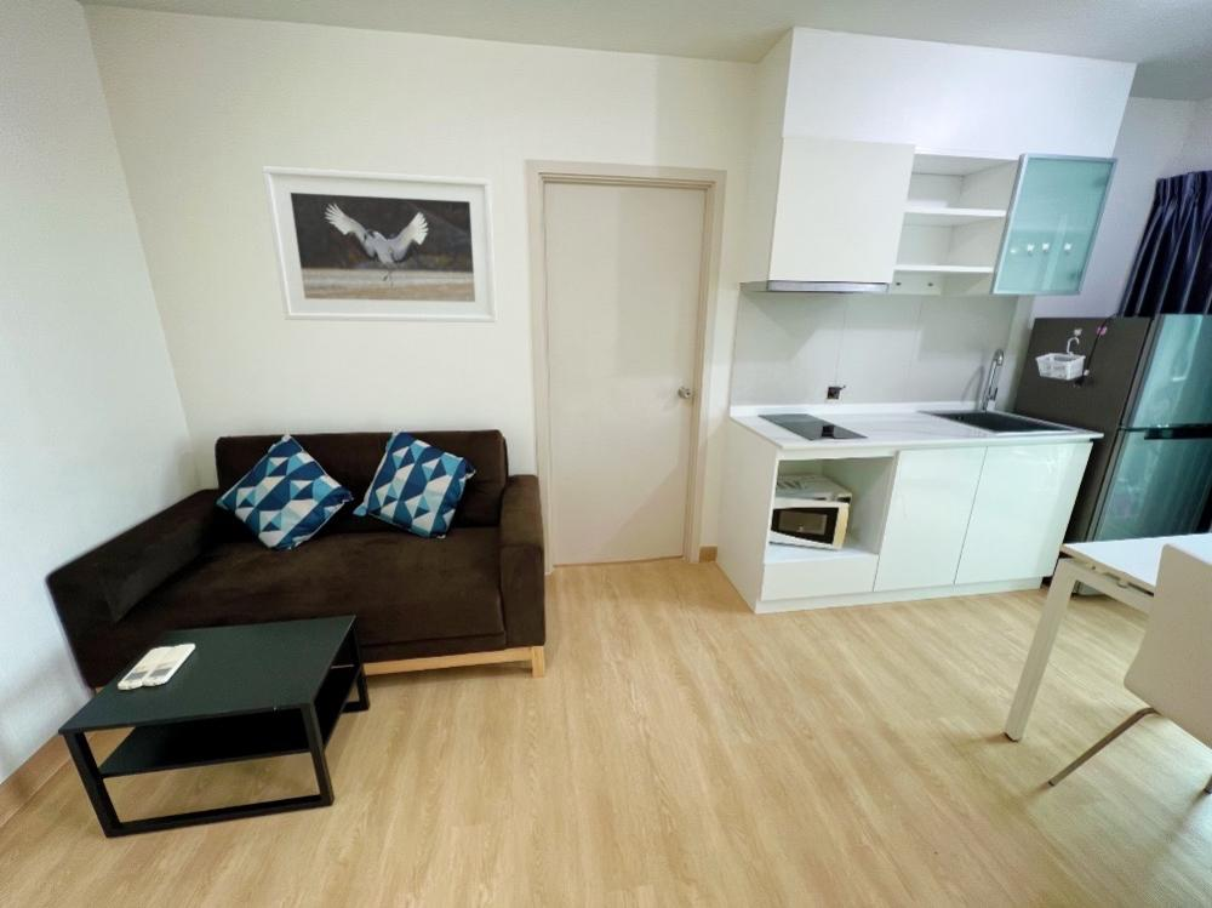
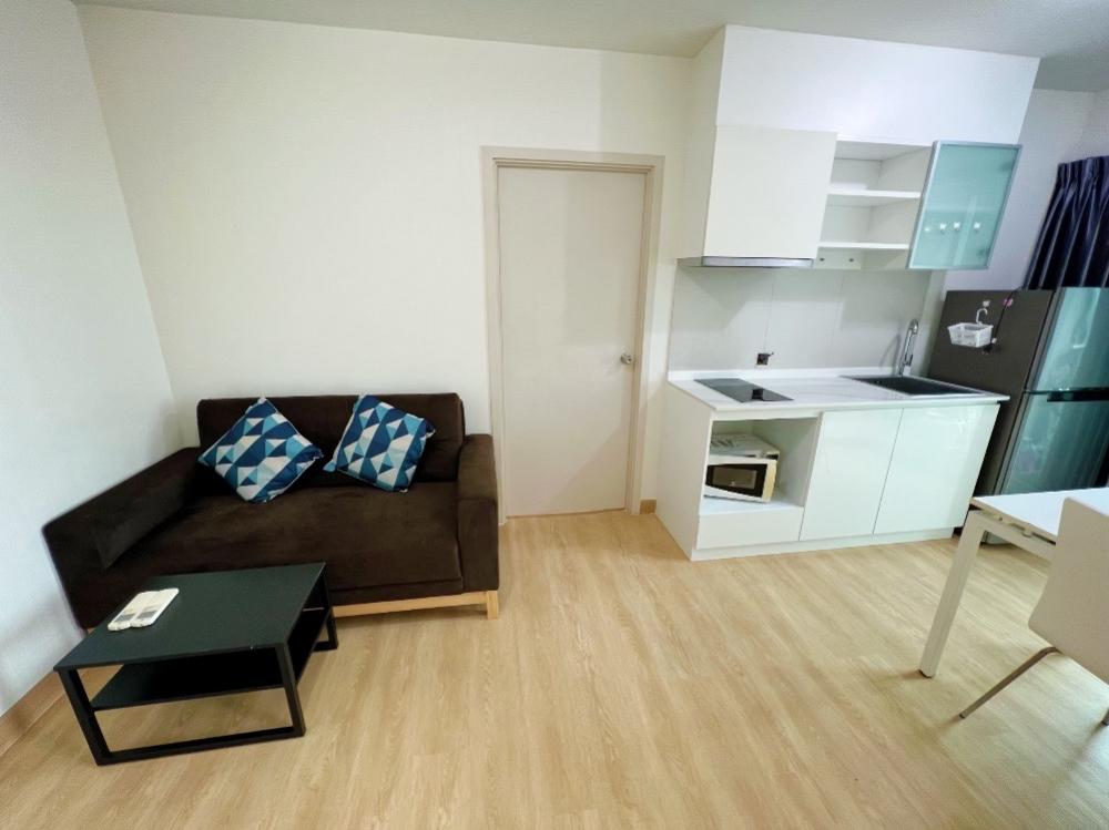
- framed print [261,165,498,324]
